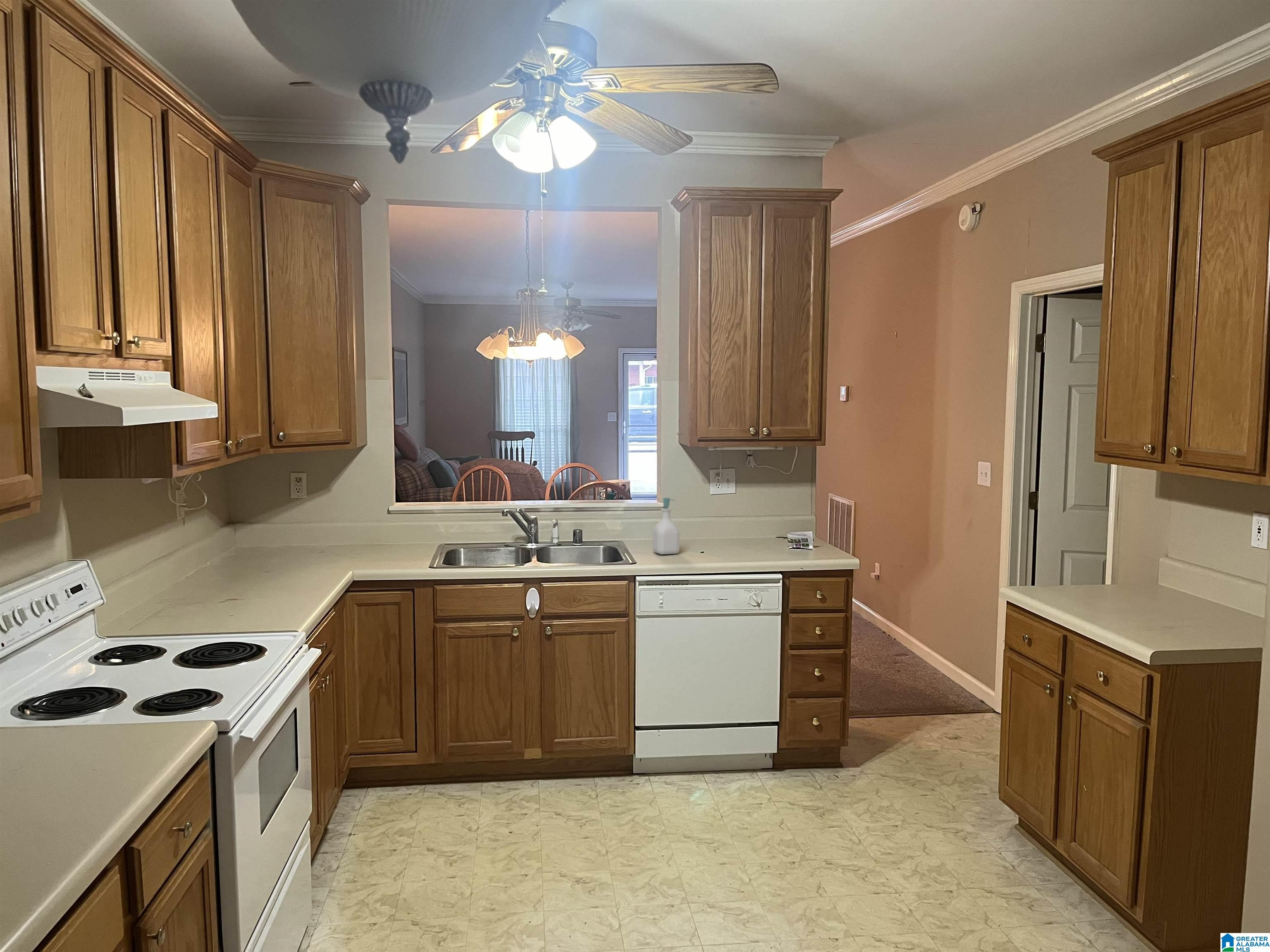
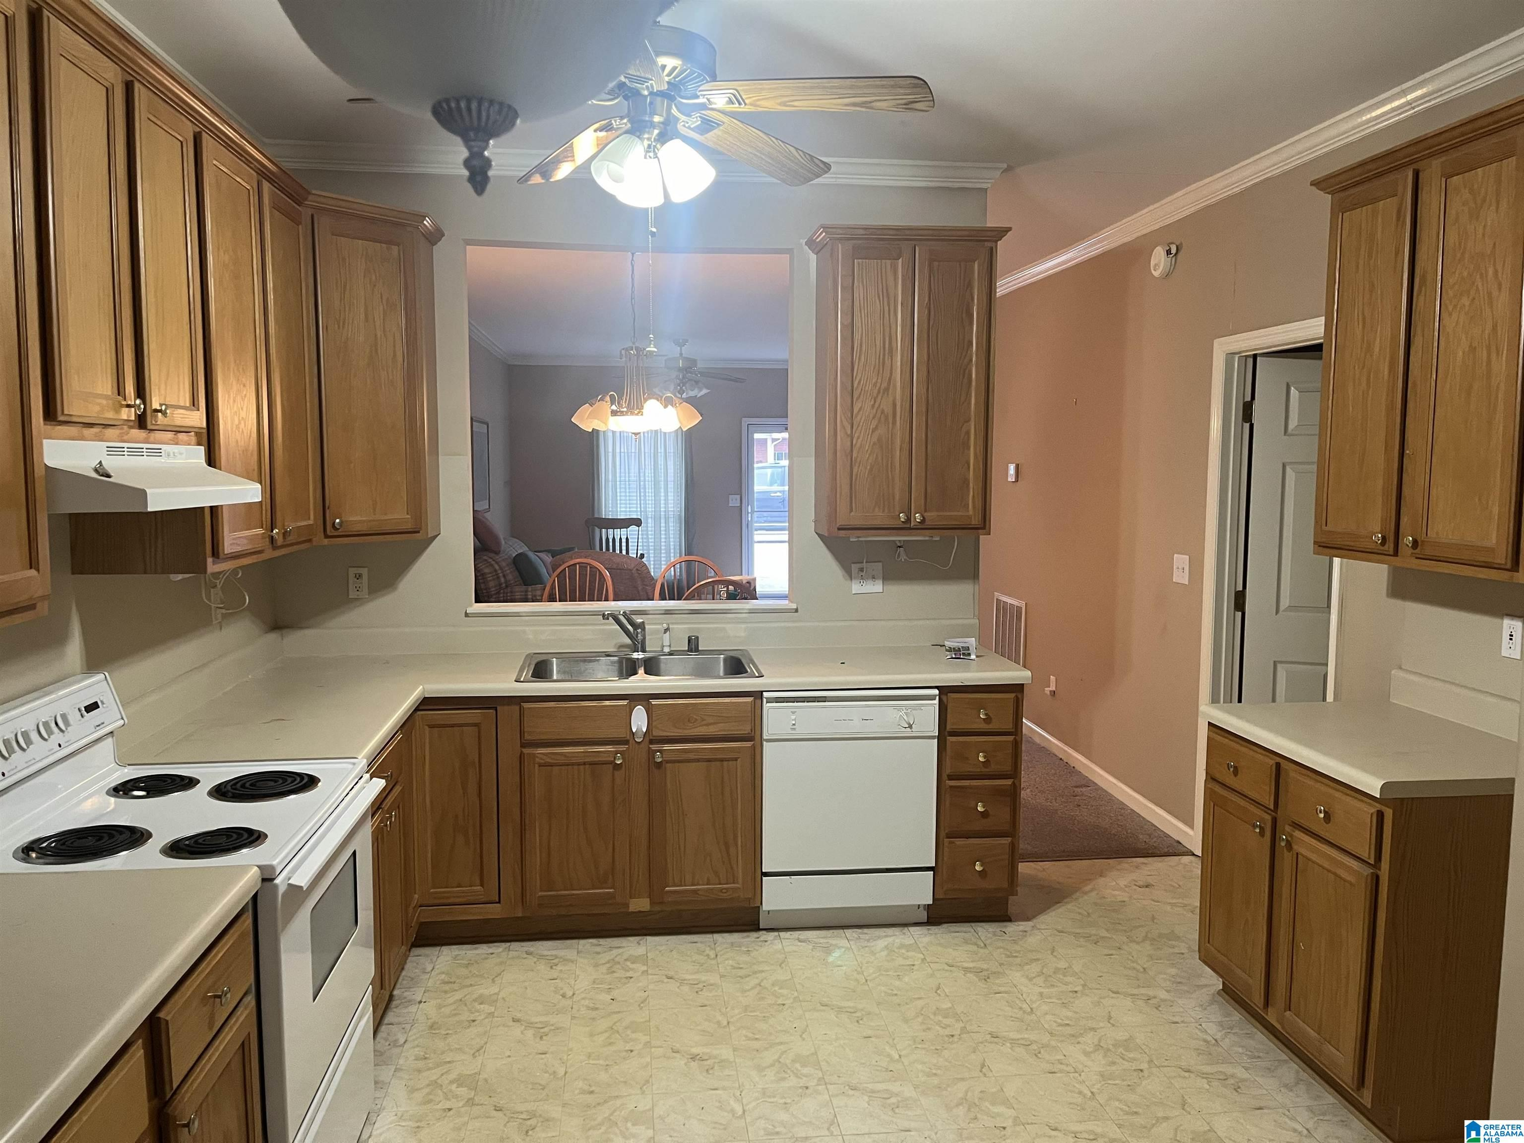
- soap bottle [652,497,680,555]
